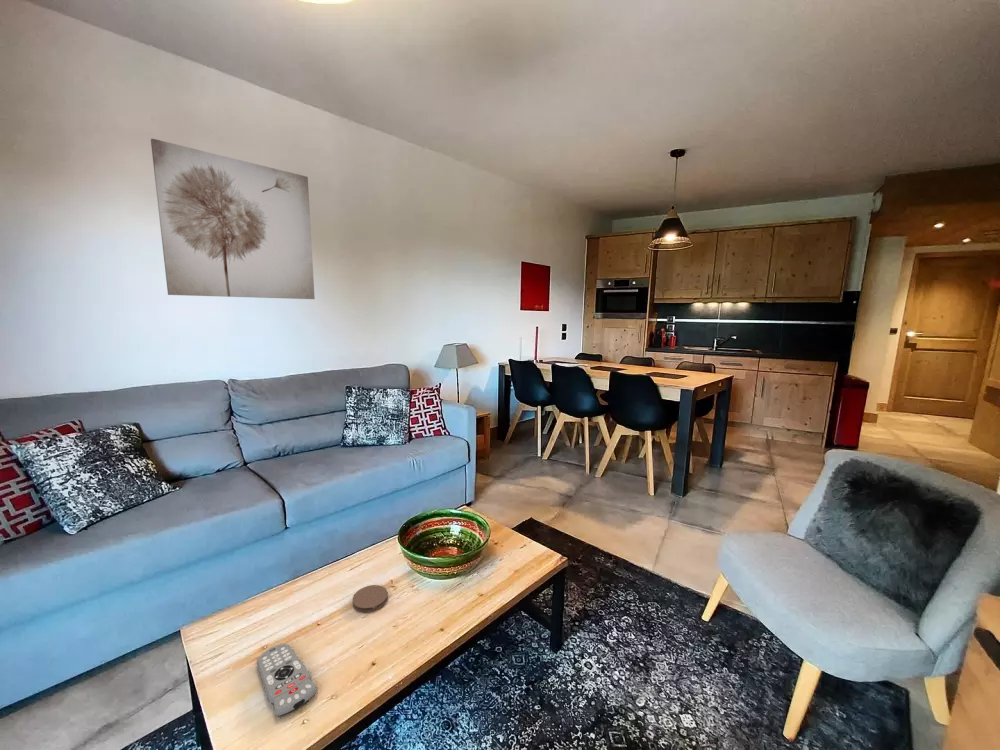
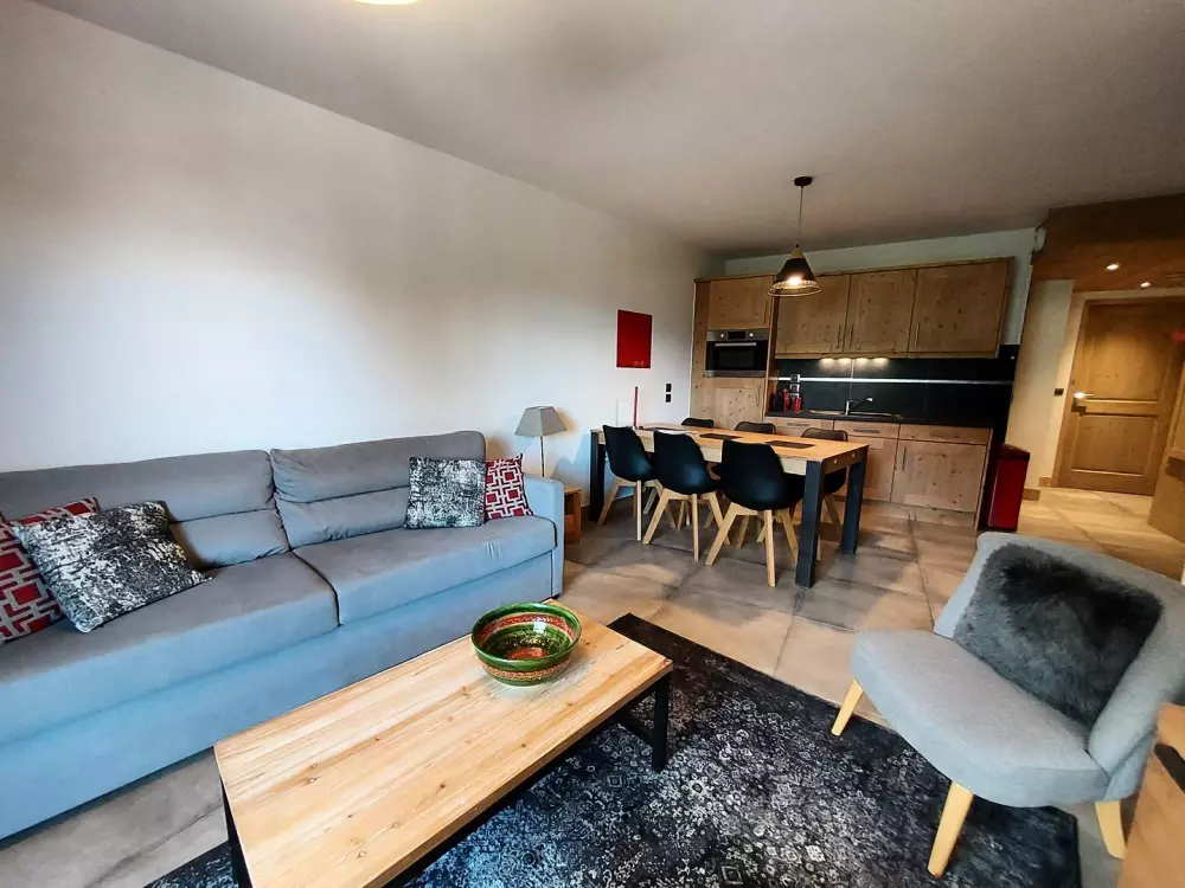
- wall art [150,138,316,300]
- coaster [352,584,389,613]
- remote control [256,643,318,717]
